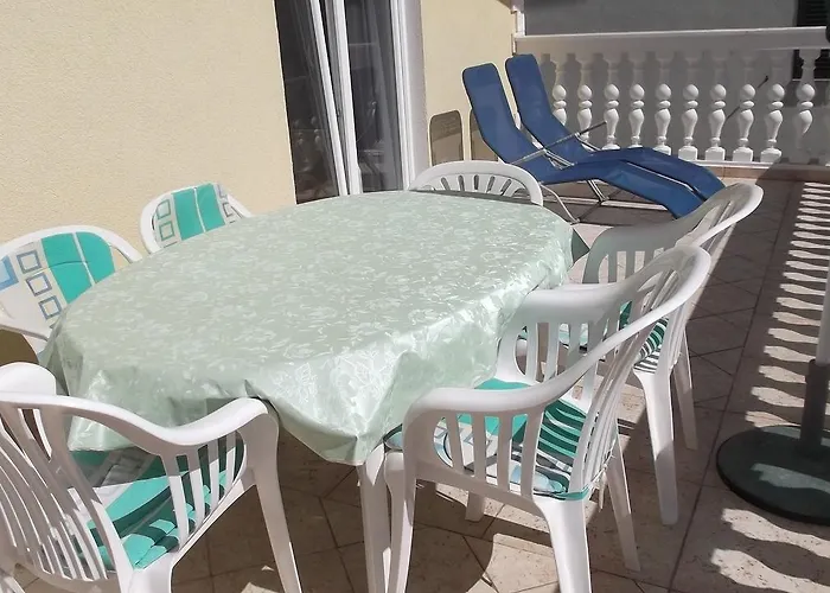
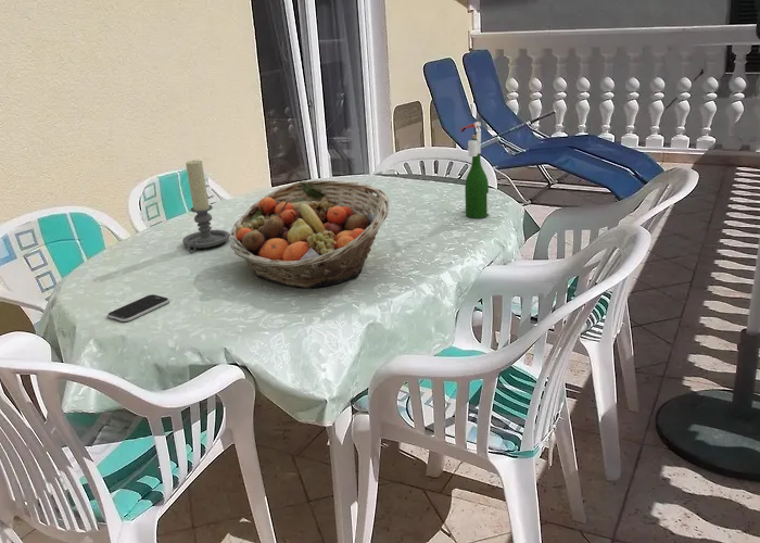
+ candle holder [181,159,230,254]
+ smartphone [106,293,170,323]
+ wine bottle [459,121,490,219]
+ fruit basket [229,179,390,289]
